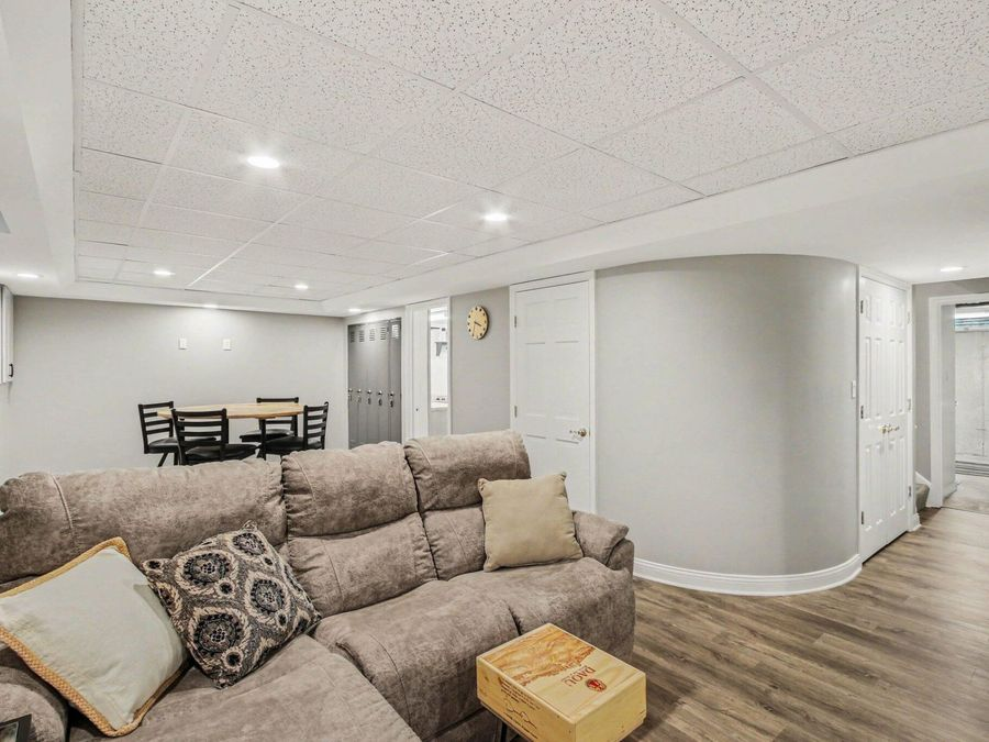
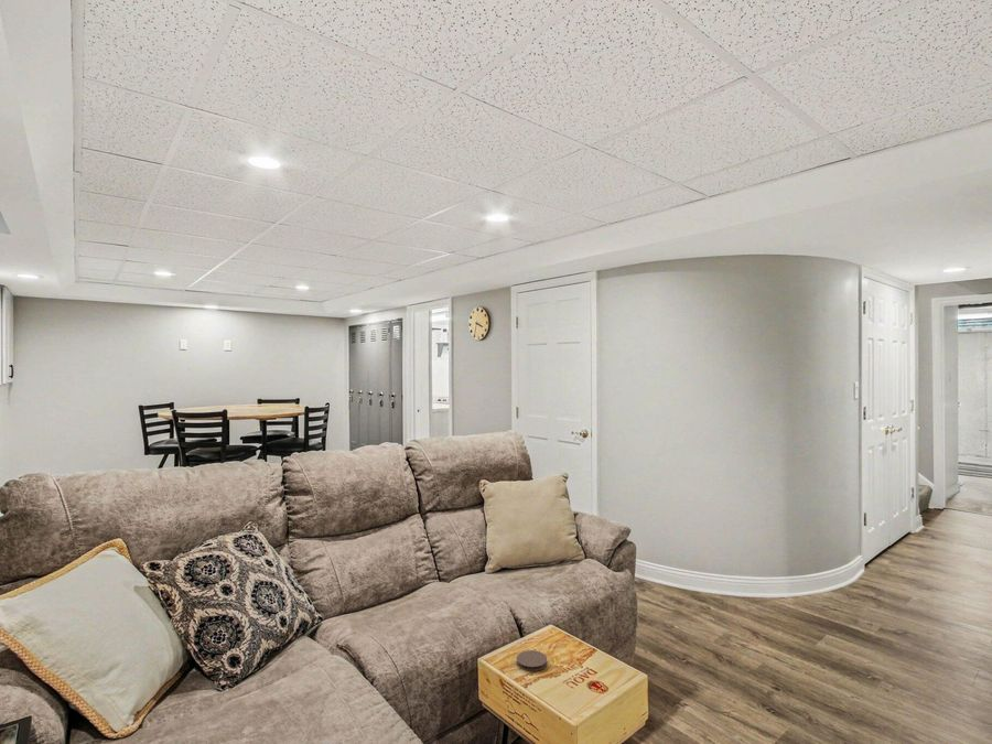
+ coaster [516,649,548,672]
